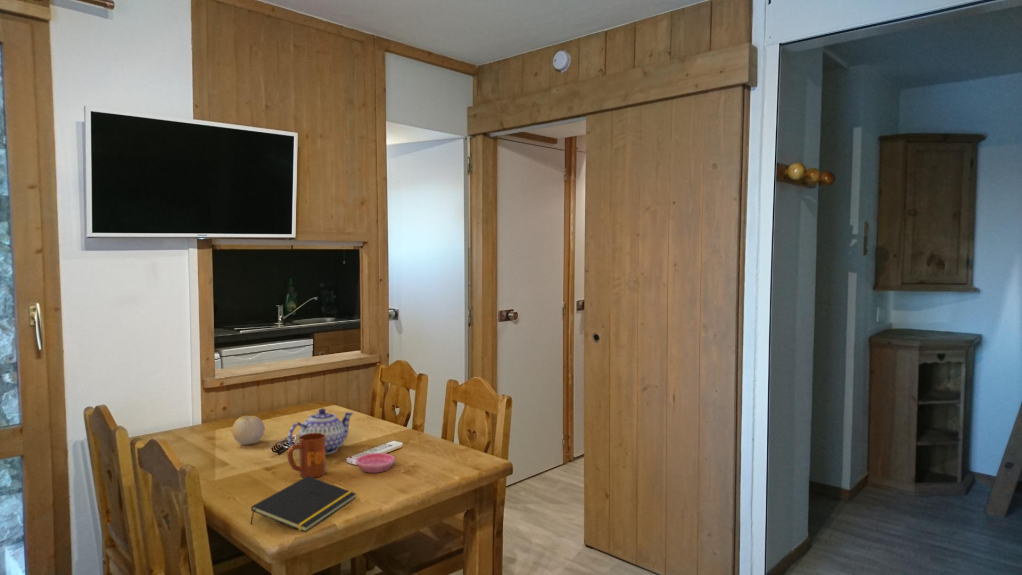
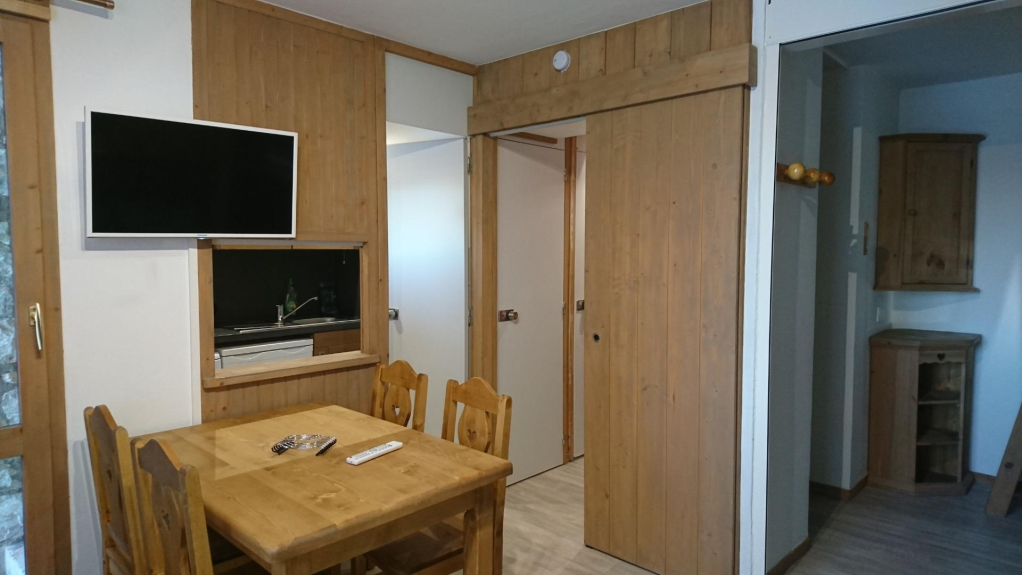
- fruit [231,415,265,446]
- mug [286,433,327,478]
- notepad [250,476,357,533]
- teapot [287,407,354,456]
- saucer [355,452,396,474]
